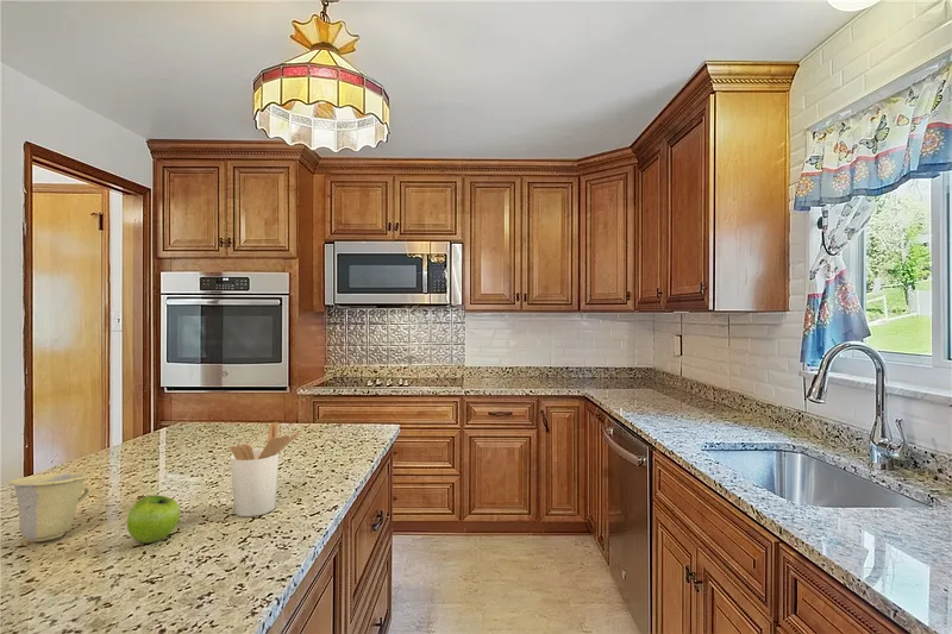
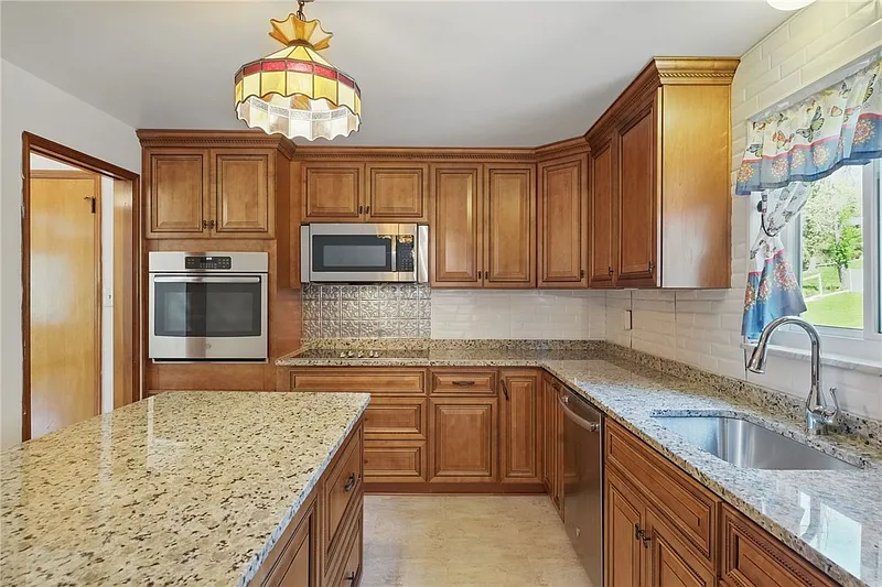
- utensil holder [230,421,300,517]
- fruit [126,494,181,544]
- cup [8,471,92,542]
